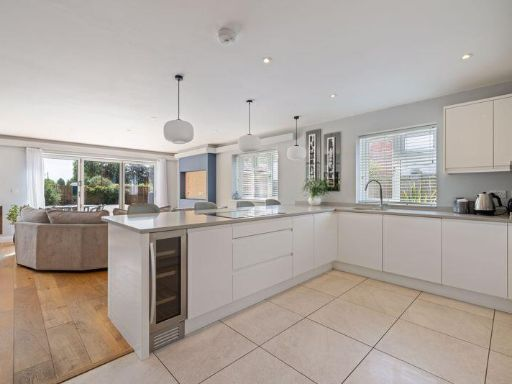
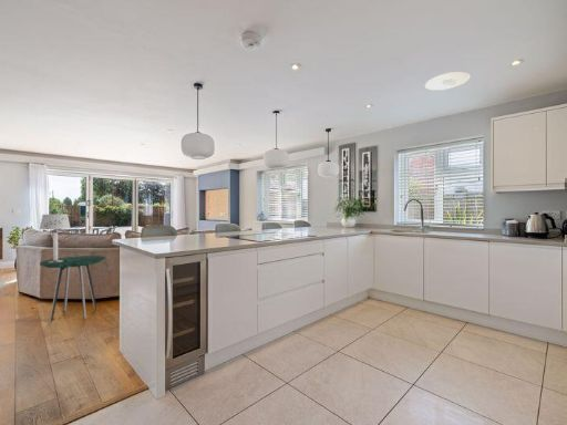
+ recessed light [424,71,472,92]
+ side table [39,255,106,322]
+ table lamp [39,214,71,263]
